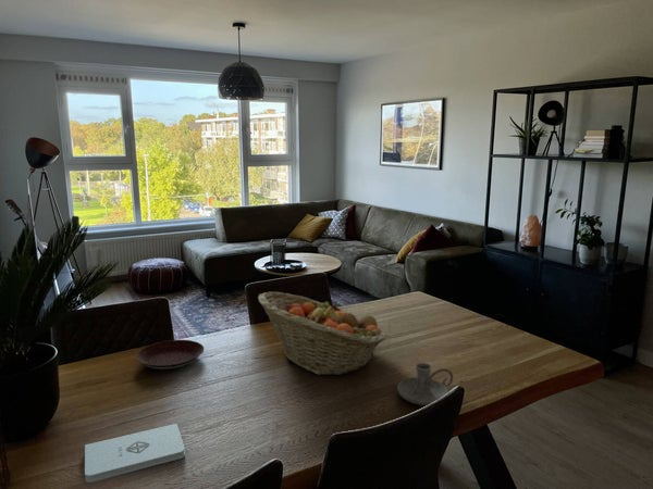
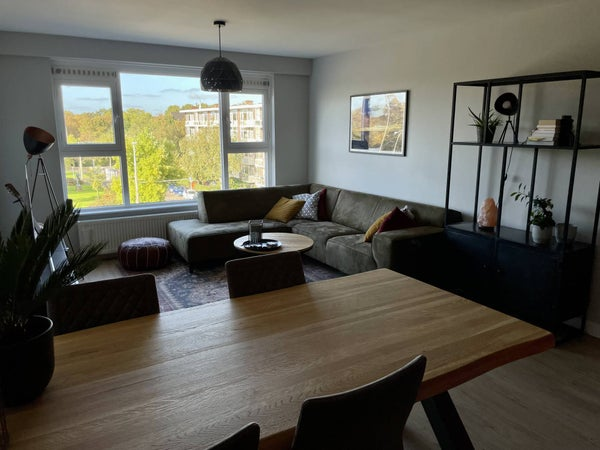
- plate [135,339,205,372]
- fruit basket [257,291,387,376]
- notepad [84,423,186,484]
- candle holder [396,362,454,406]
